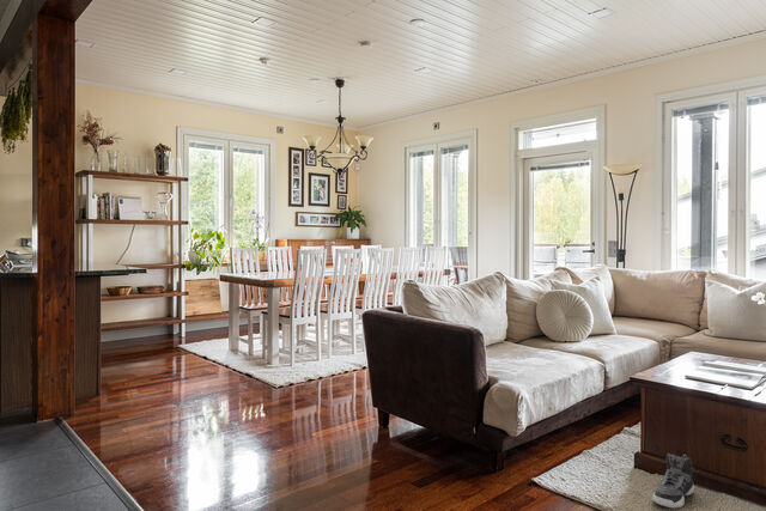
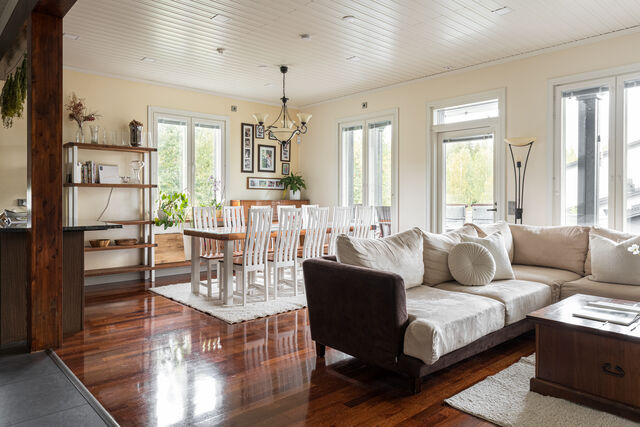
- sneaker [651,452,695,509]
